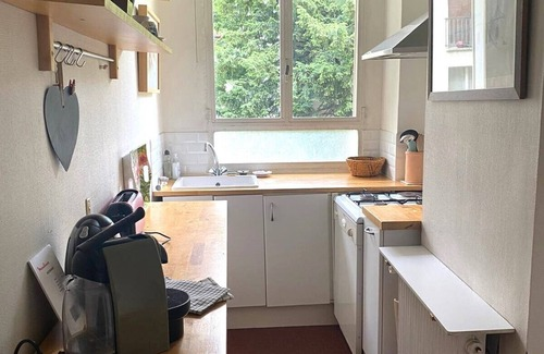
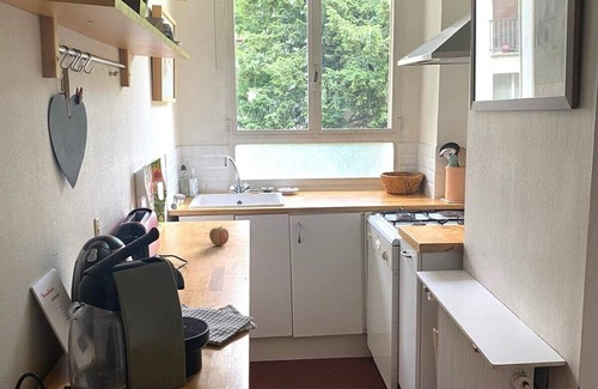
+ fruit [208,224,230,247]
